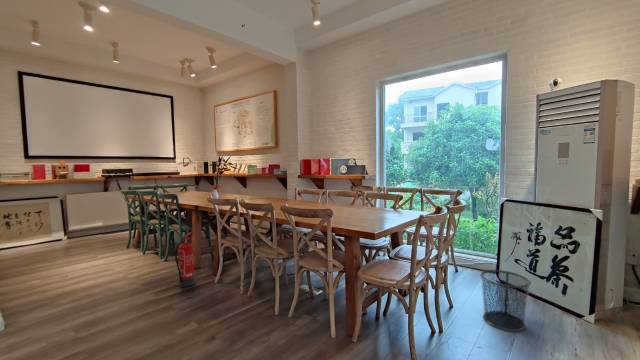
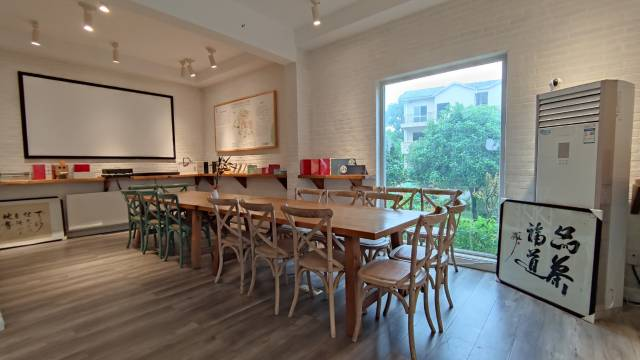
- fire extinguisher [174,231,196,288]
- waste bin [480,269,532,332]
